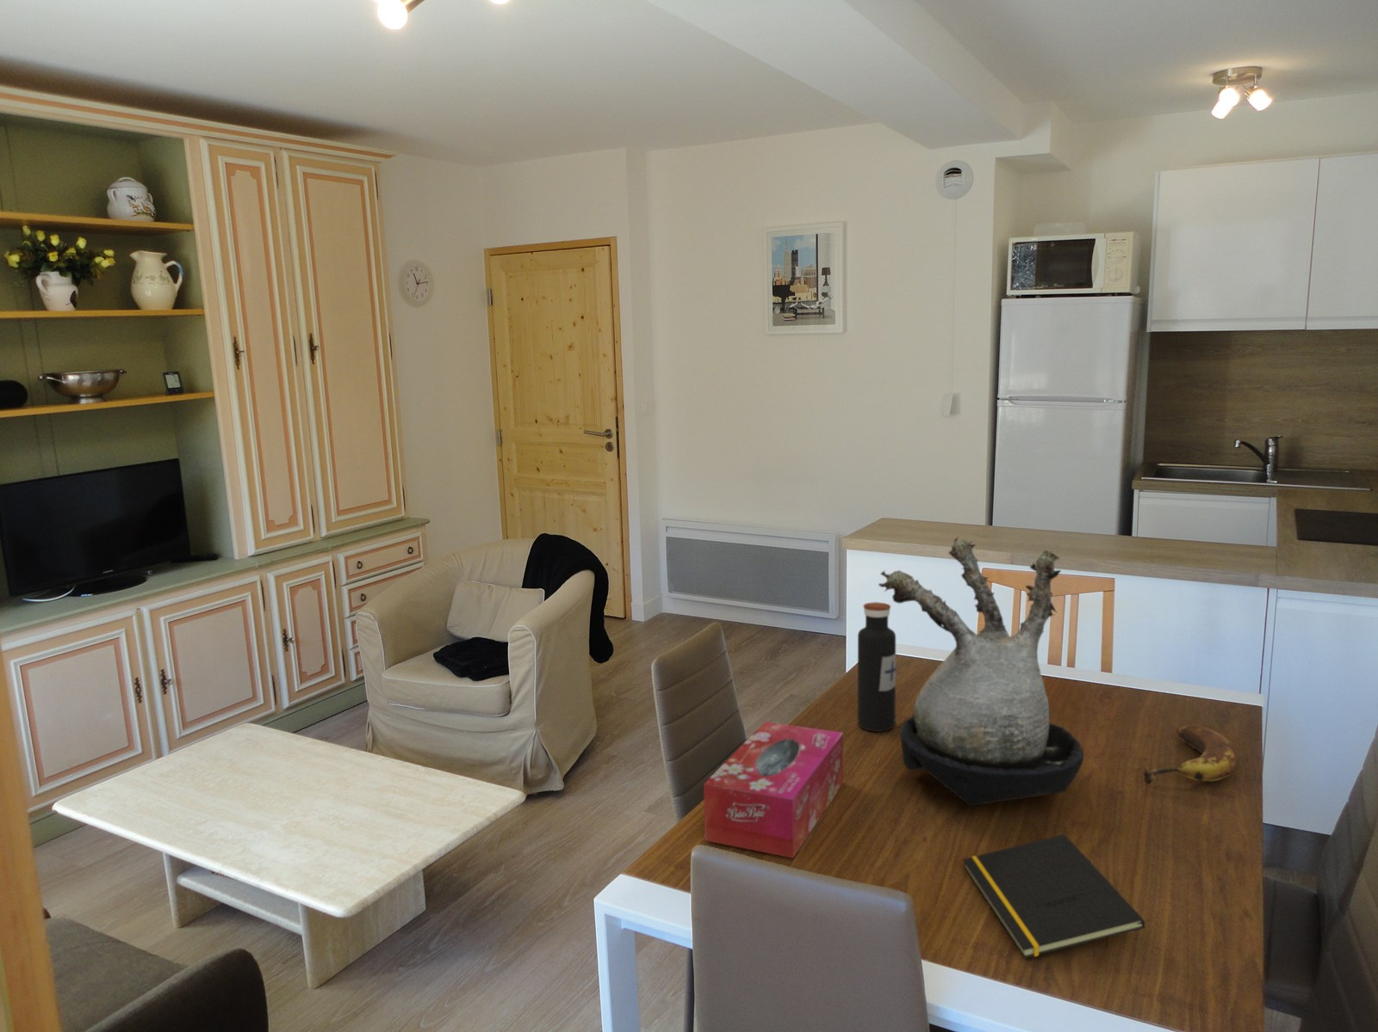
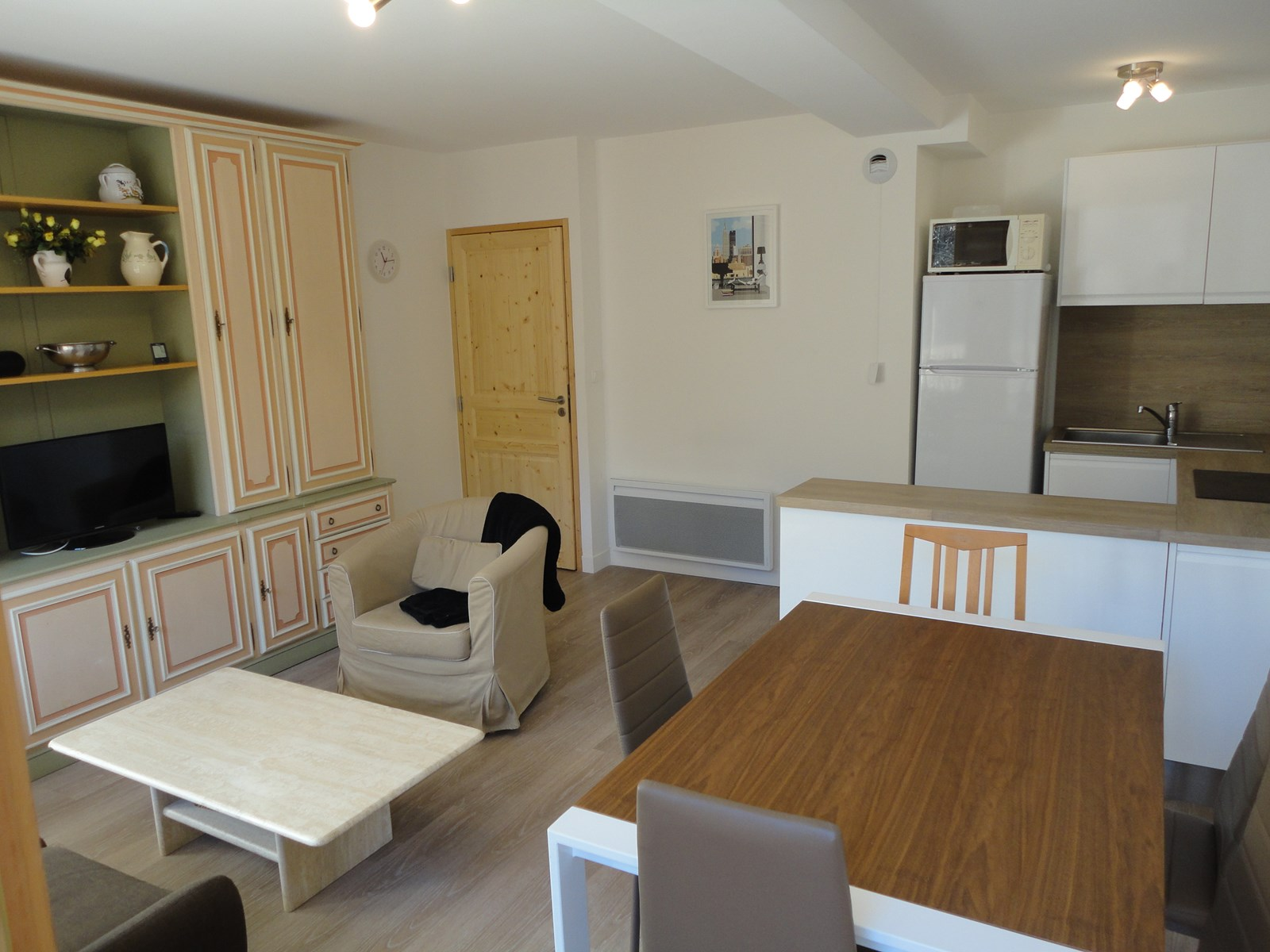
- water bottle [857,602,896,732]
- tissue box [703,721,844,860]
- notepad [962,834,1146,959]
- plant [878,534,1084,807]
- banana [1143,724,1239,785]
